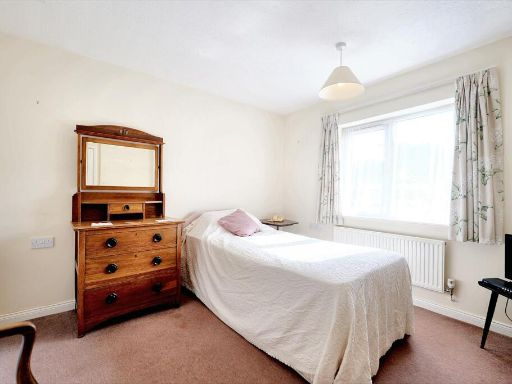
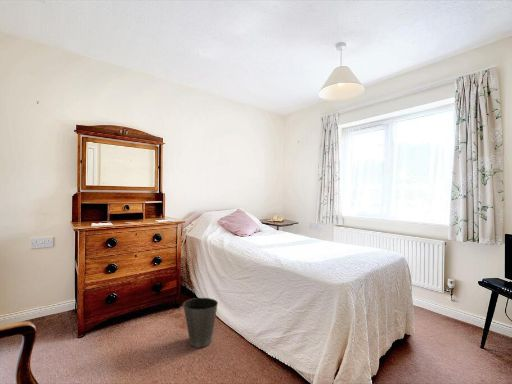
+ waste basket [182,297,219,349]
